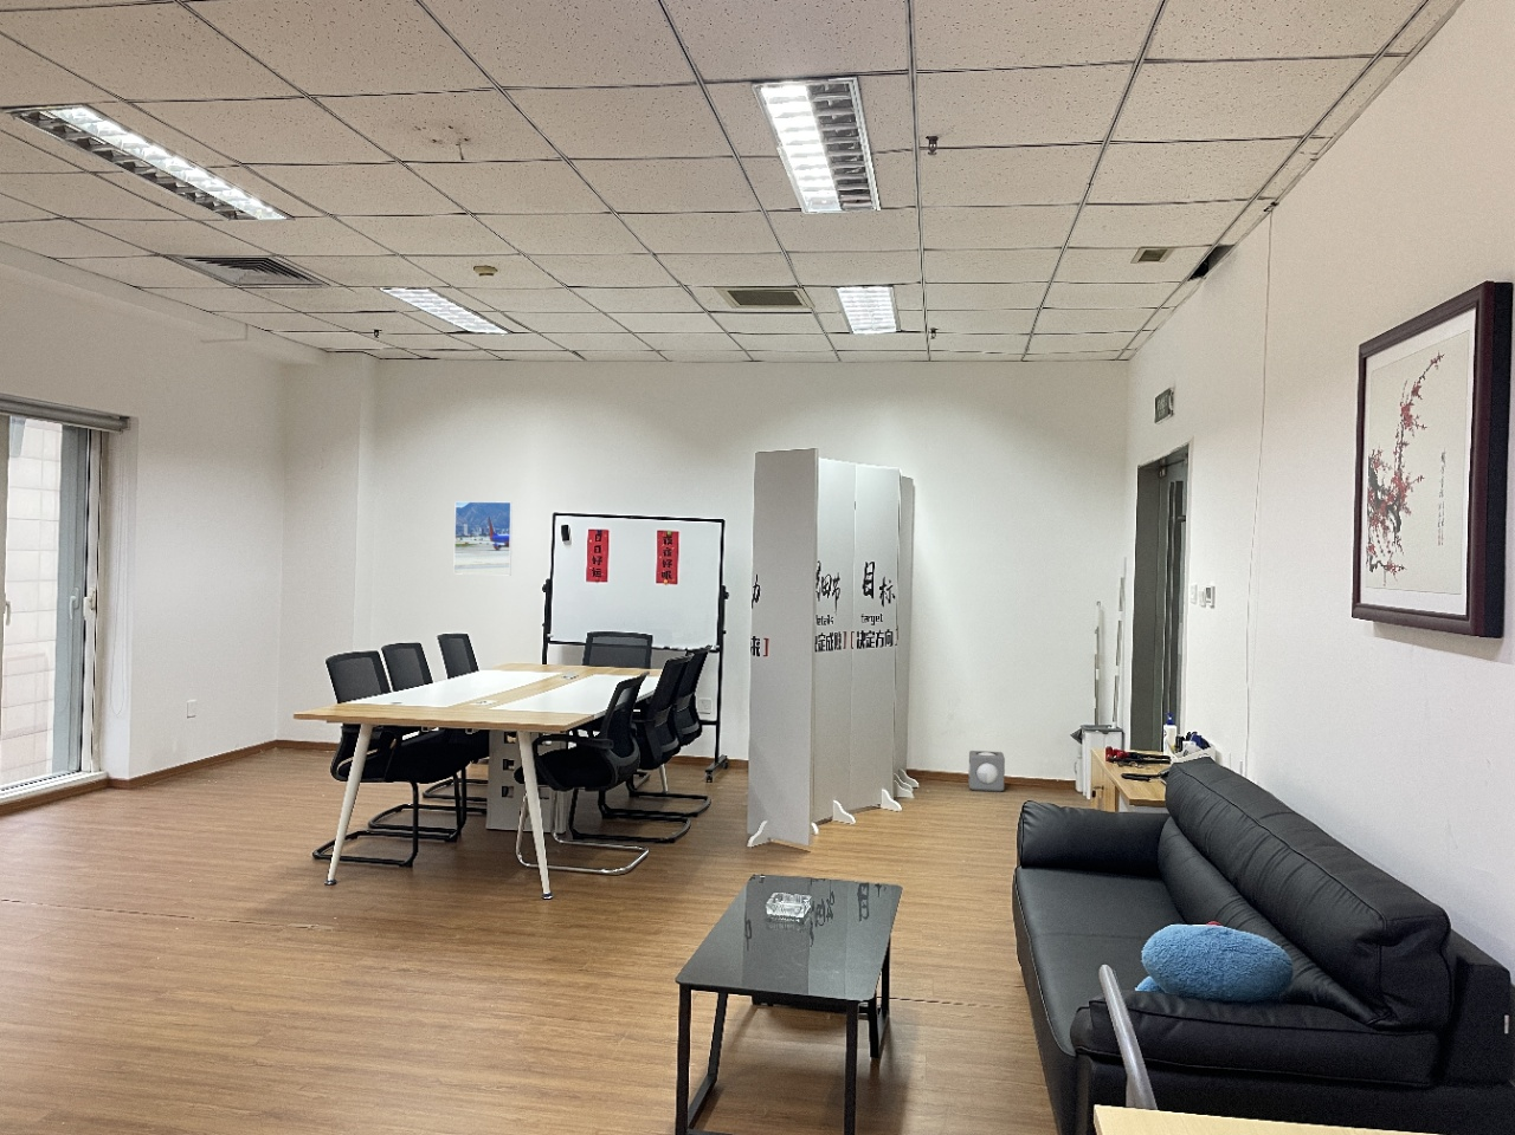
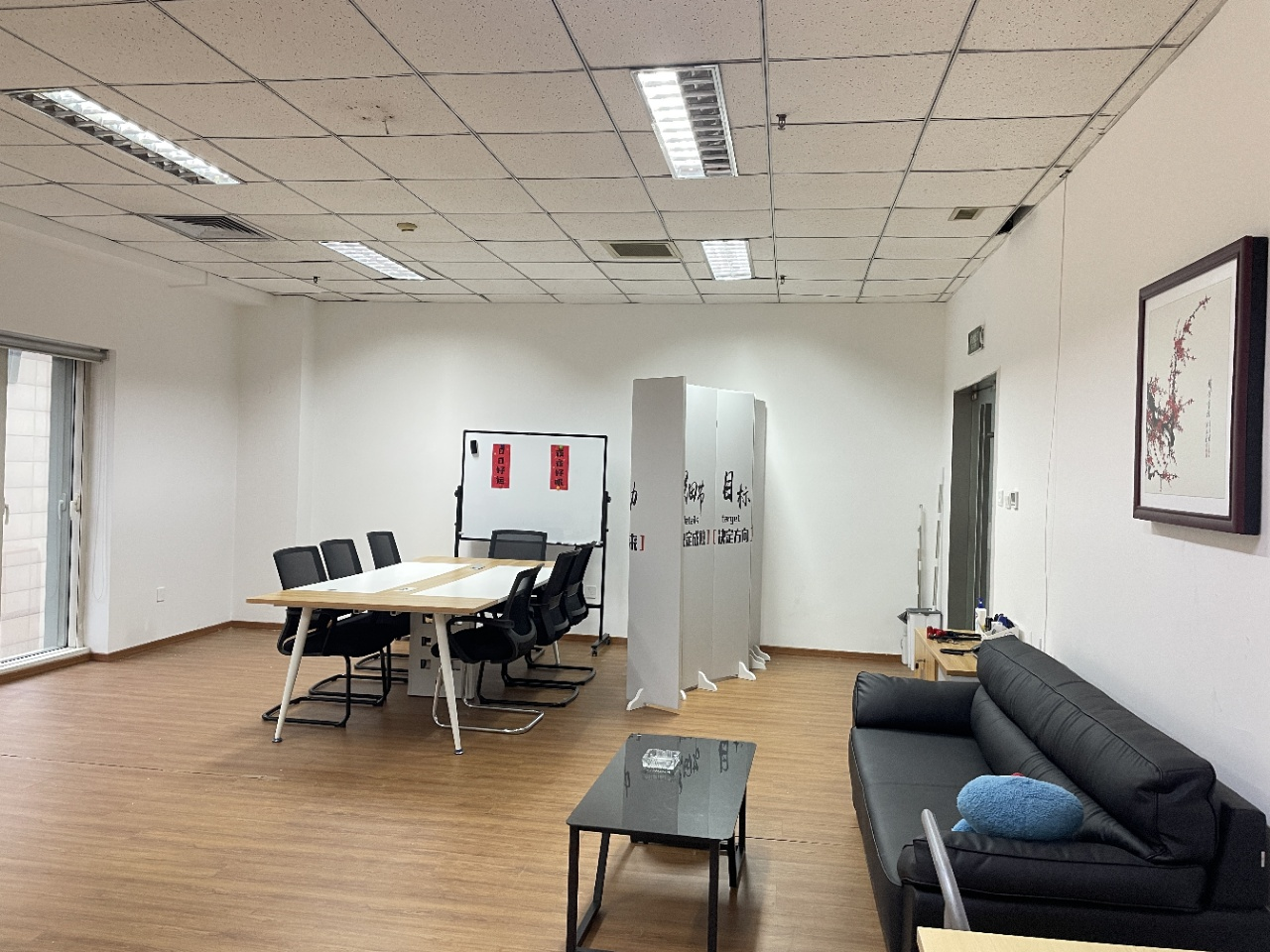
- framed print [452,500,514,576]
- speaker [967,750,1006,792]
